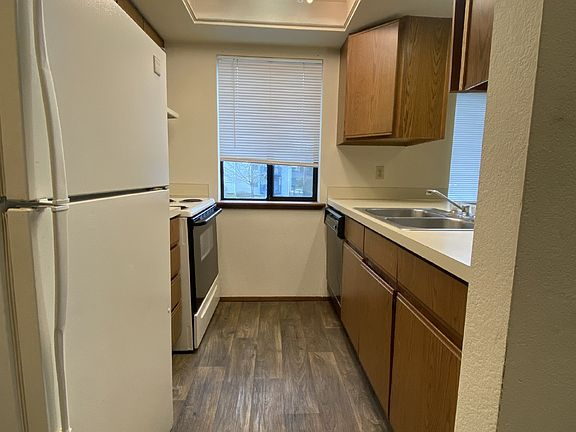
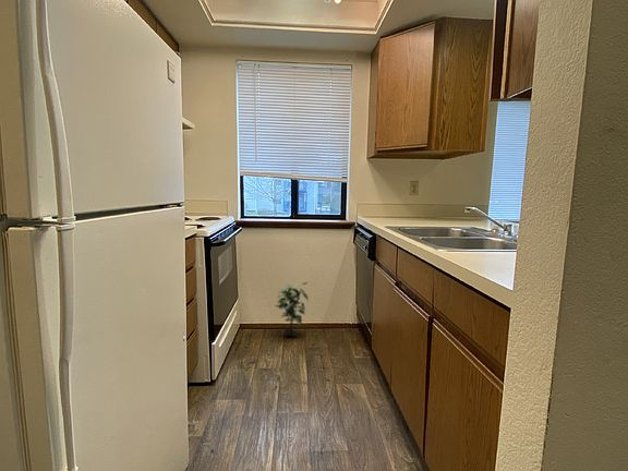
+ potted plant [274,281,310,337]
